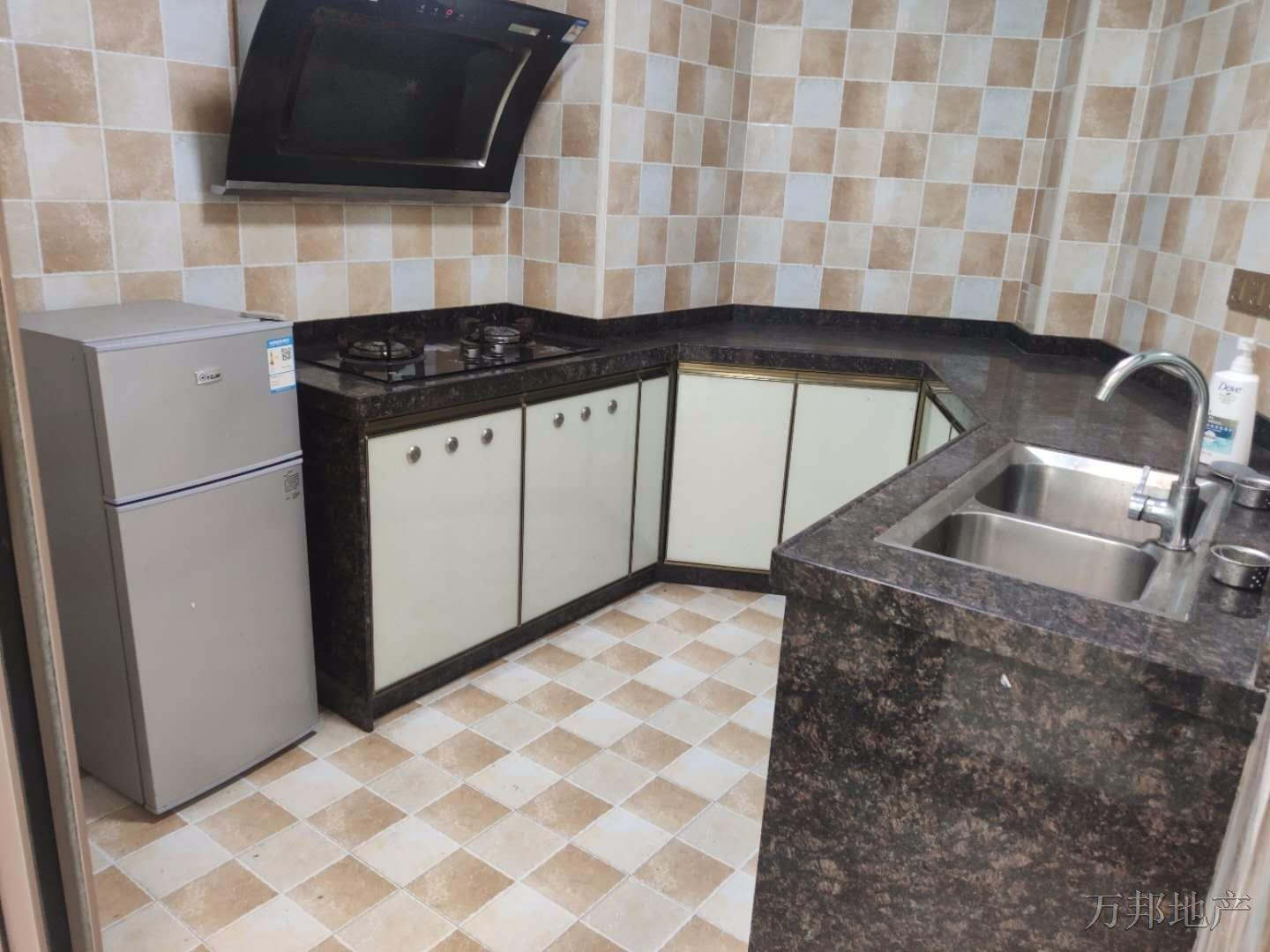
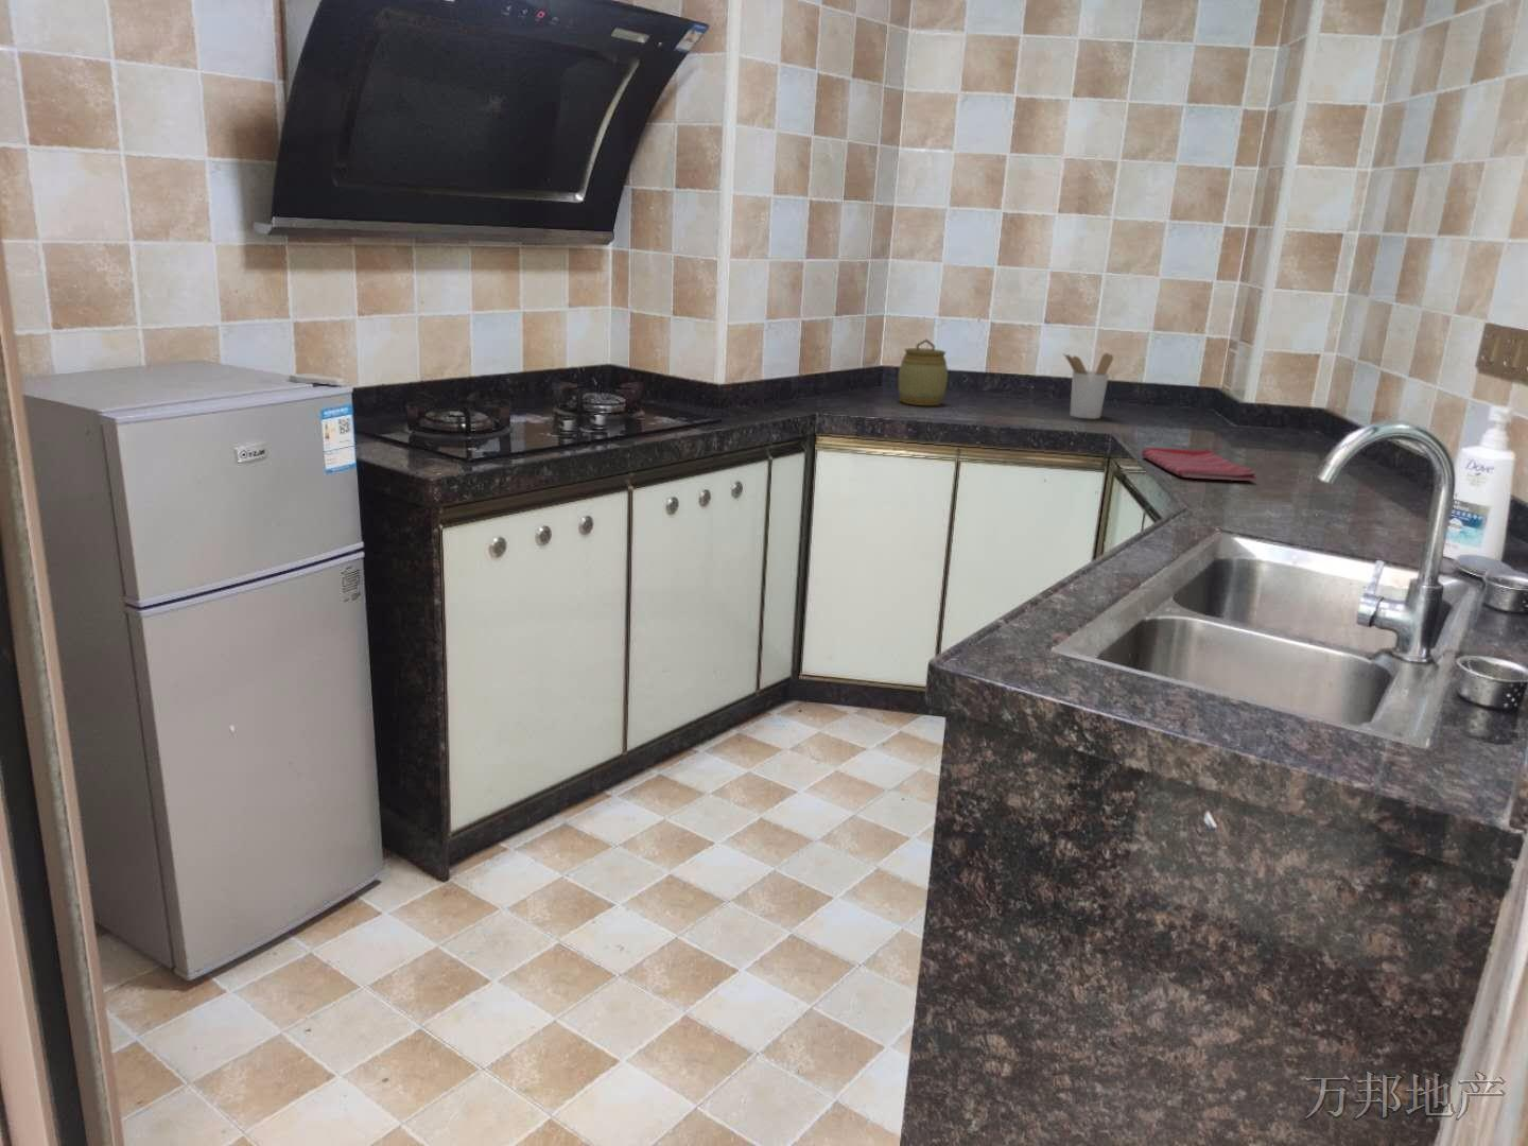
+ dish towel [1141,447,1257,482]
+ jar [898,338,948,407]
+ utensil holder [1062,353,1114,420]
